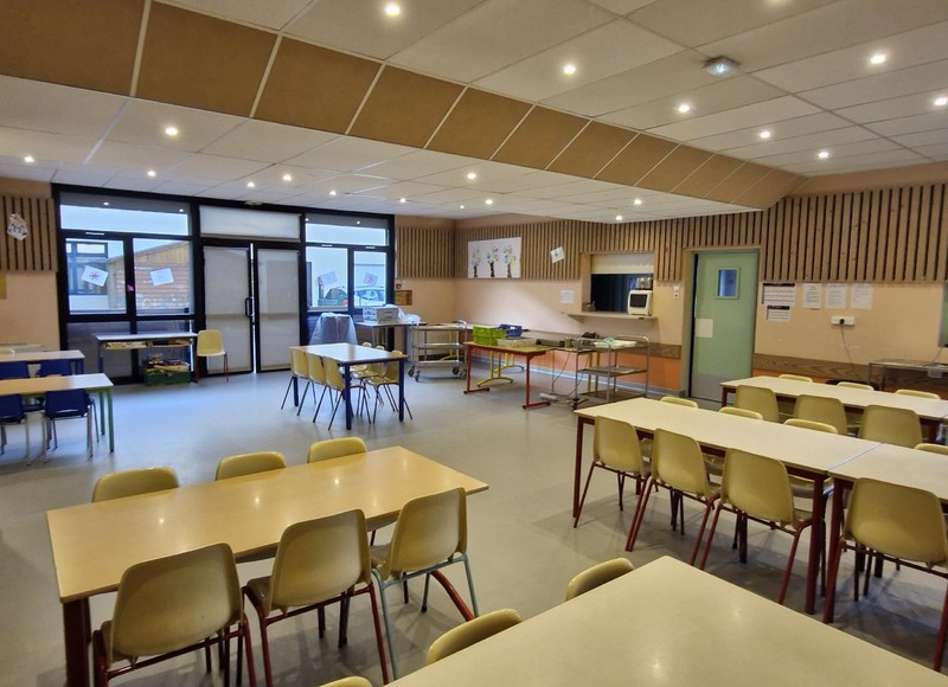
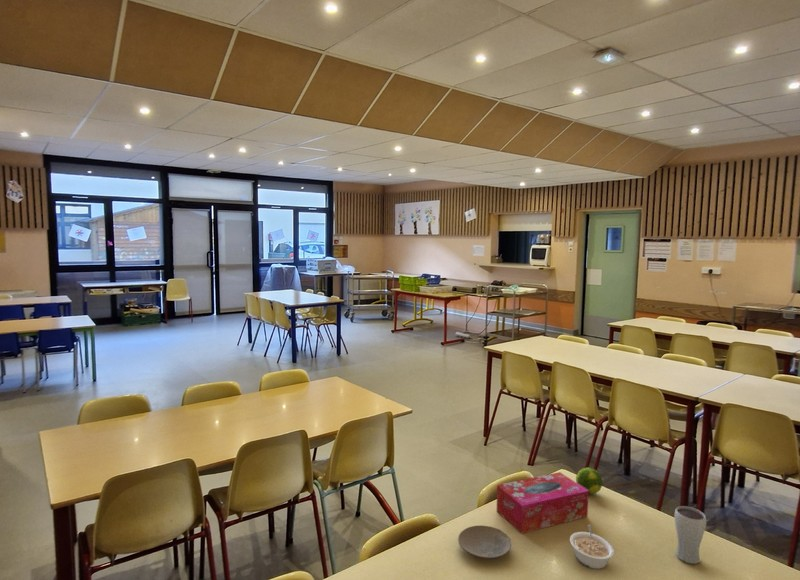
+ legume [569,524,615,570]
+ plate [457,524,513,559]
+ drinking glass [673,505,707,565]
+ tissue box [495,471,589,535]
+ fruit [575,467,603,495]
